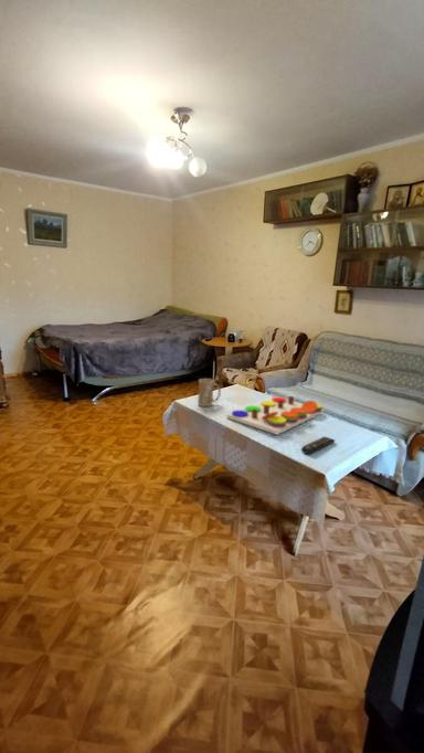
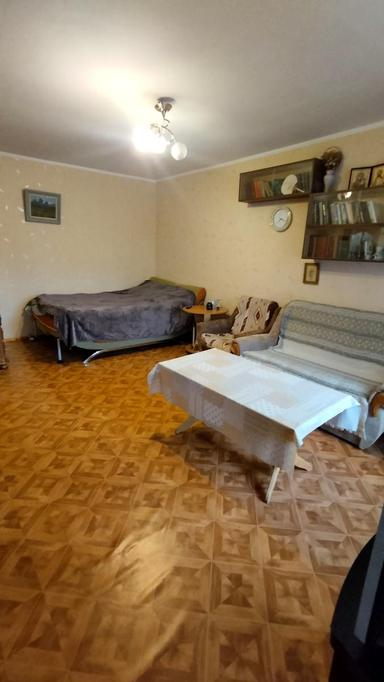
- board game [226,395,325,435]
- remote control [300,435,336,455]
- mug [198,378,222,407]
